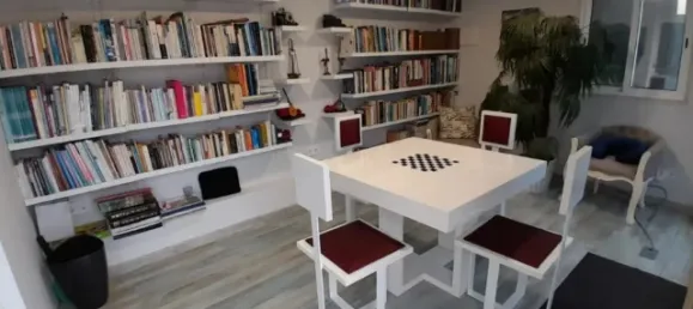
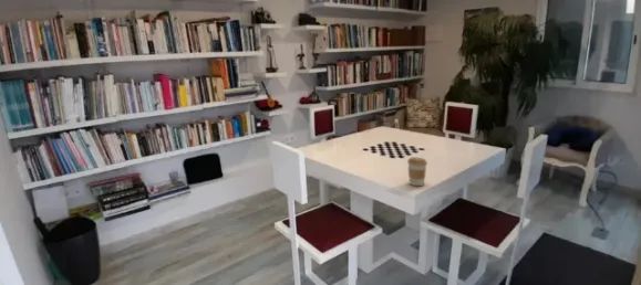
+ coffee cup [406,156,428,187]
